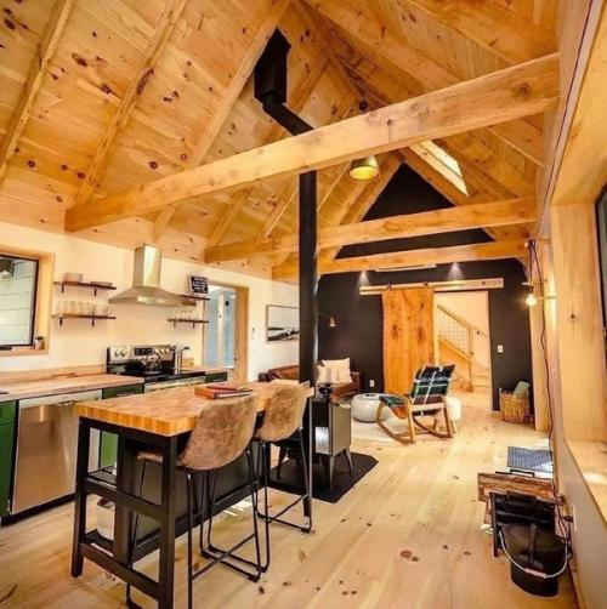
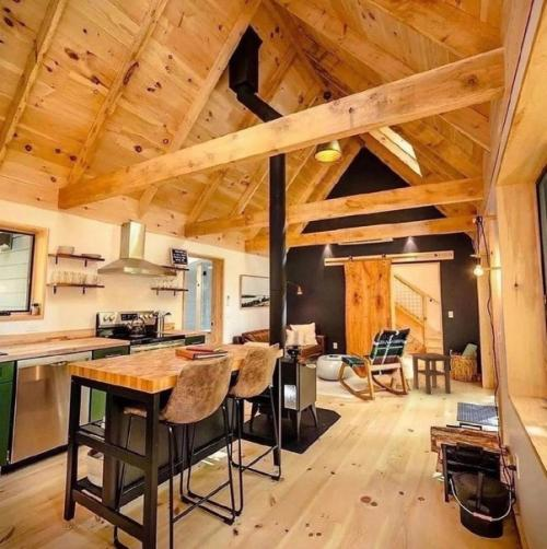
+ side table [407,352,455,396]
